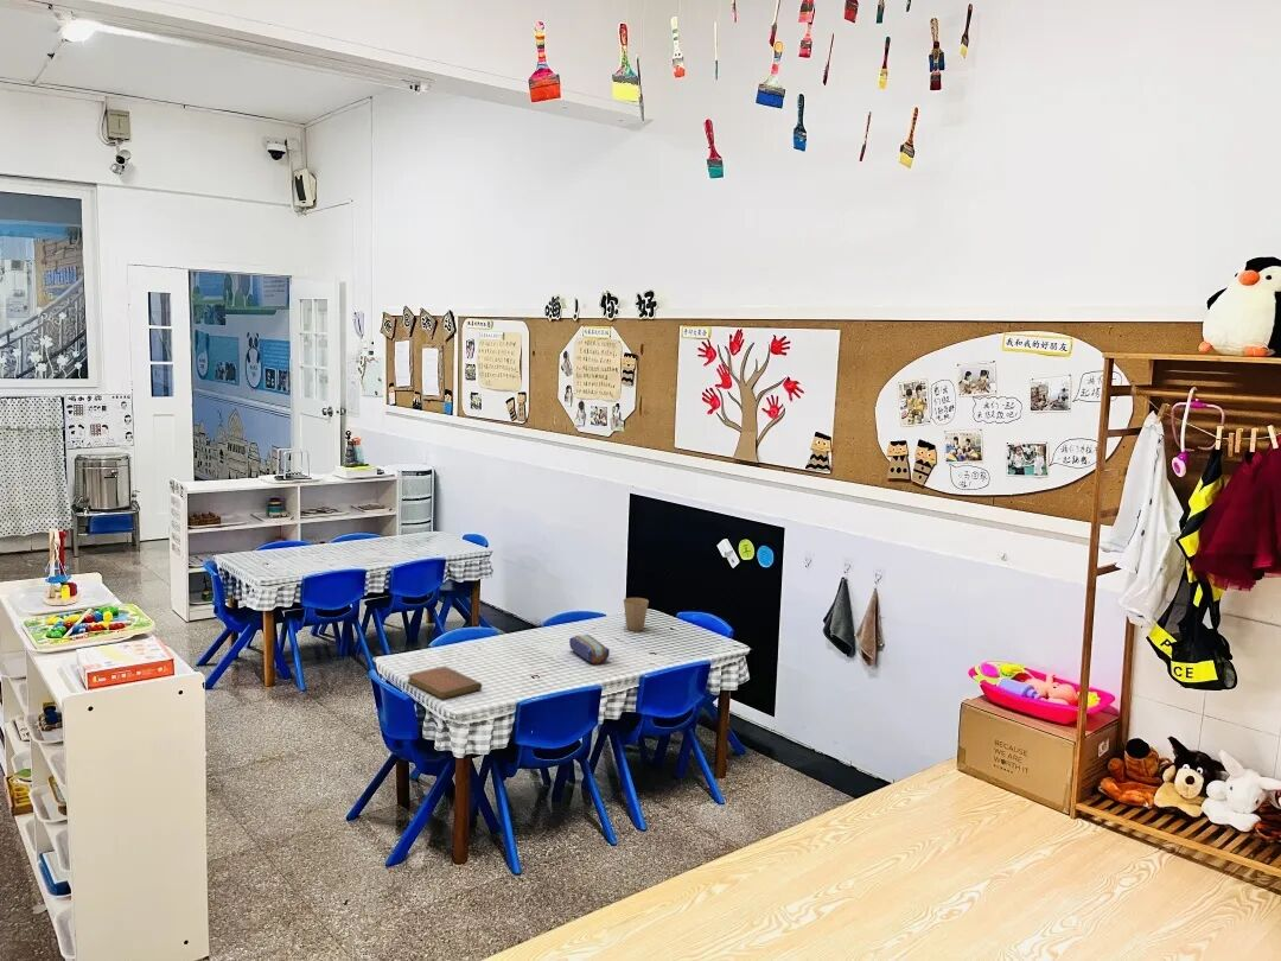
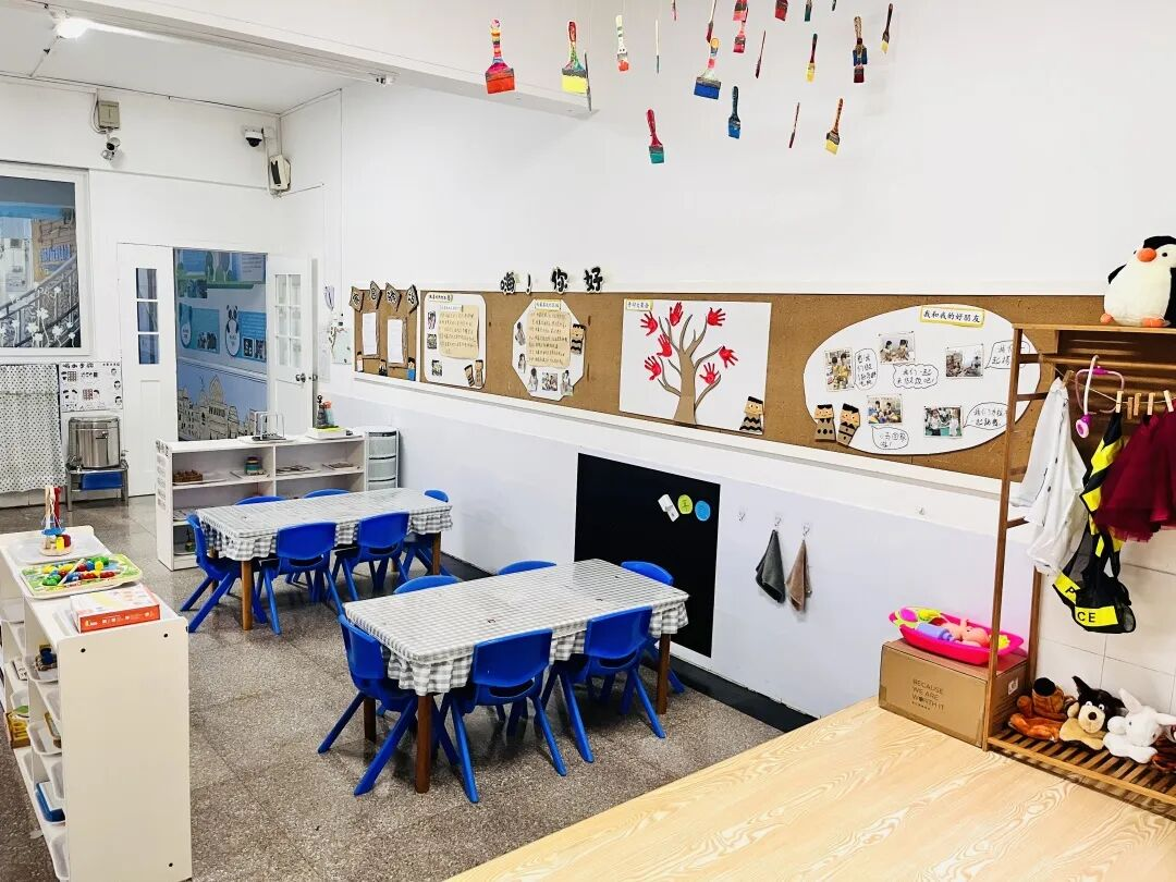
- pencil case [568,634,611,666]
- paper cup [623,597,650,632]
- notebook [407,666,483,700]
